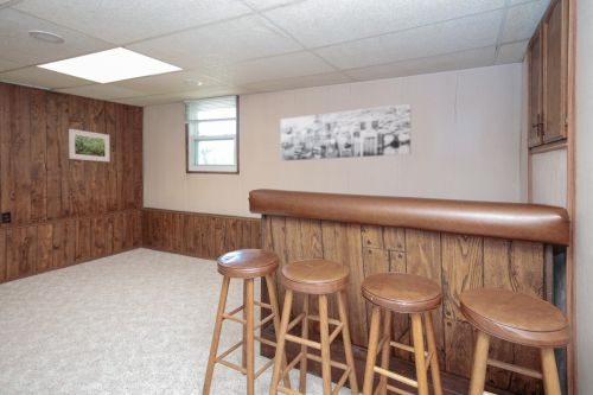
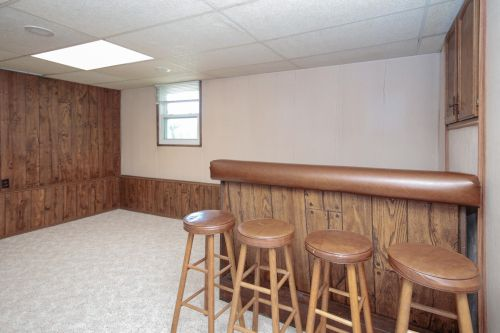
- wall art [280,103,412,163]
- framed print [68,128,110,163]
